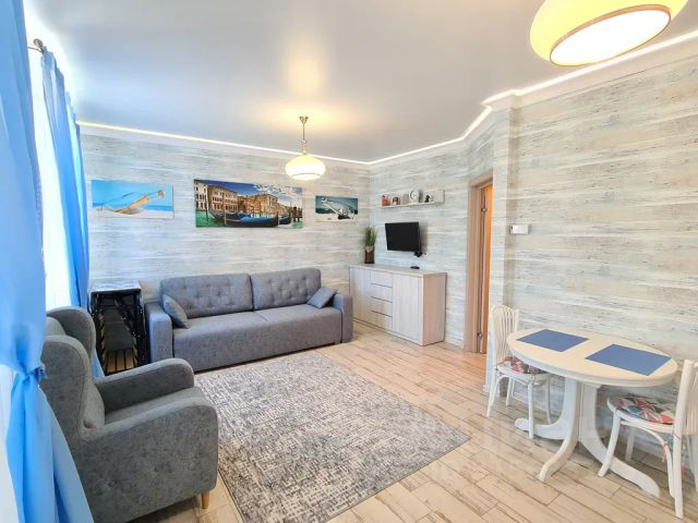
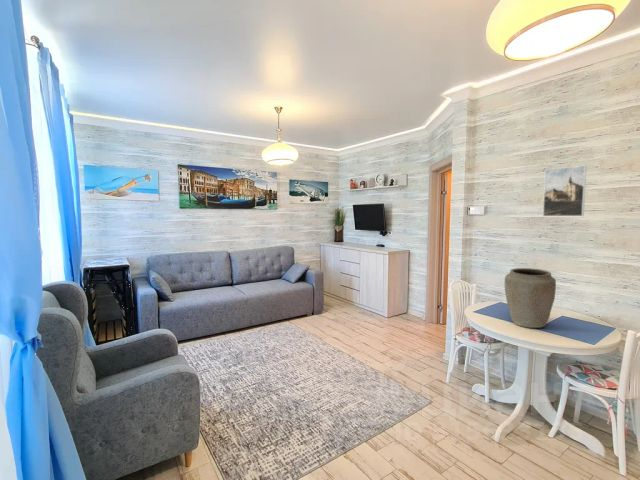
+ vase [504,267,557,329]
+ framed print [542,164,588,217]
